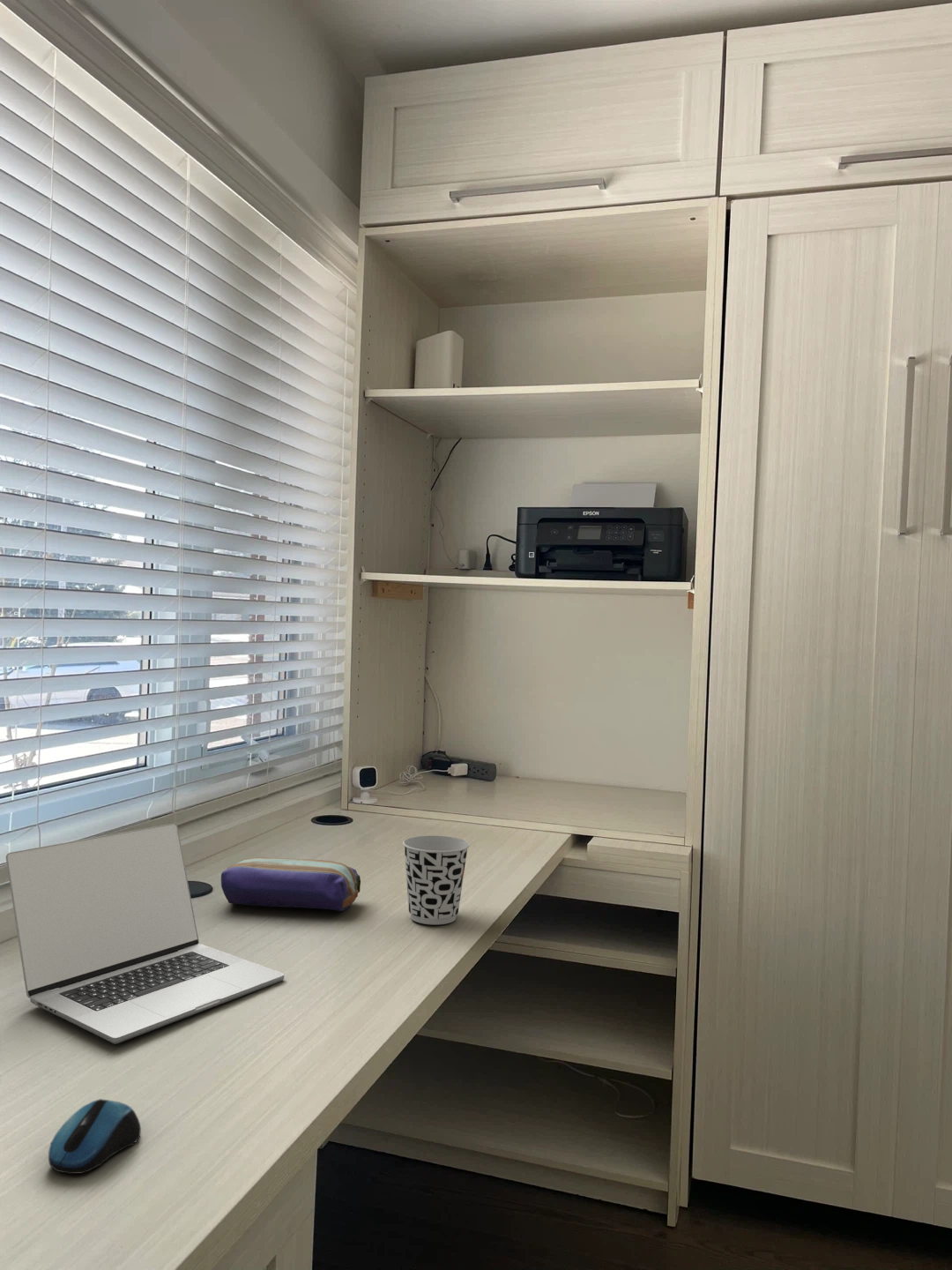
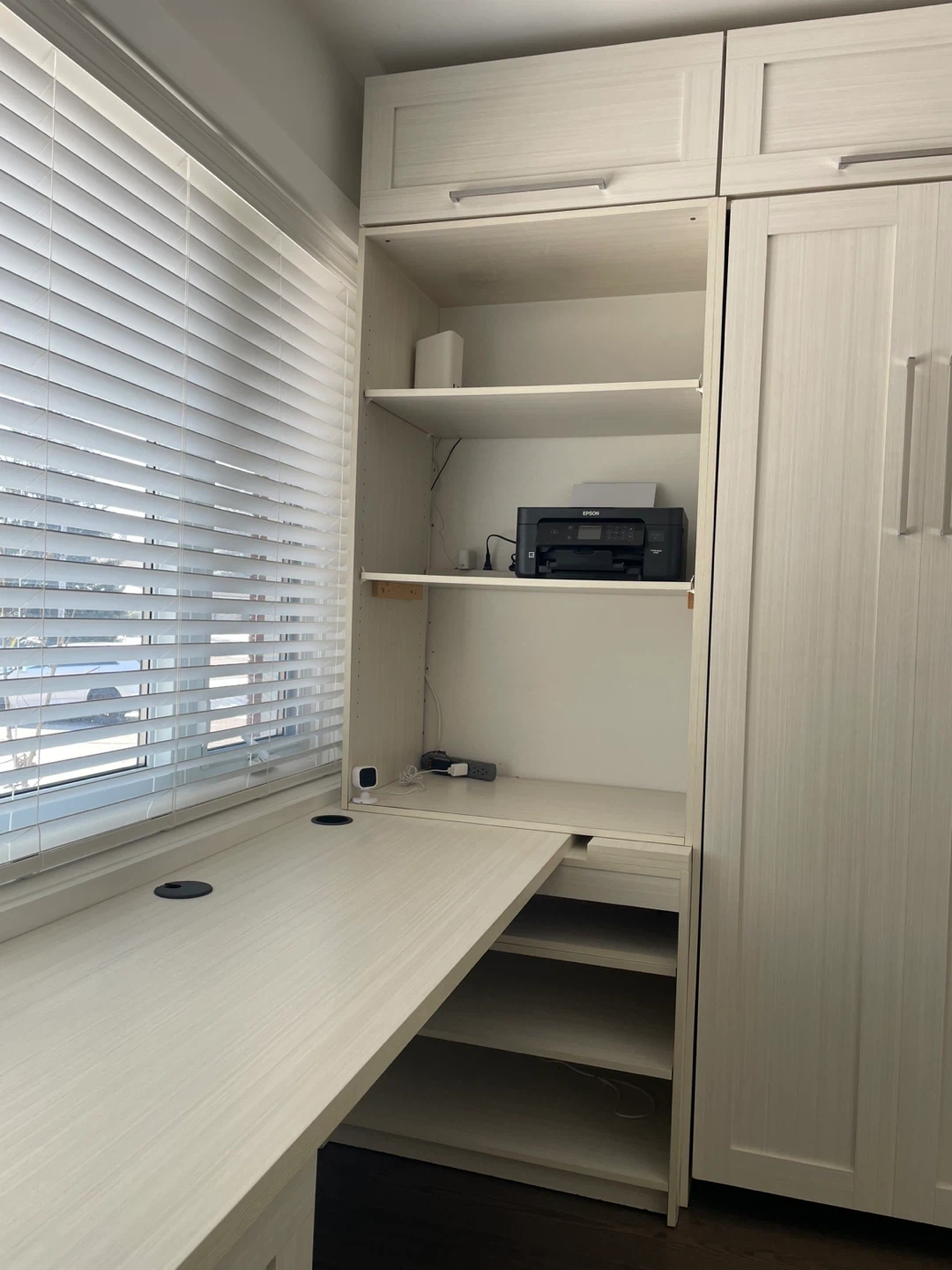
- laptop [5,823,286,1045]
- pencil case [220,856,361,912]
- cup [402,834,471,925]
- computer mouse [48,1098,142,1175]
